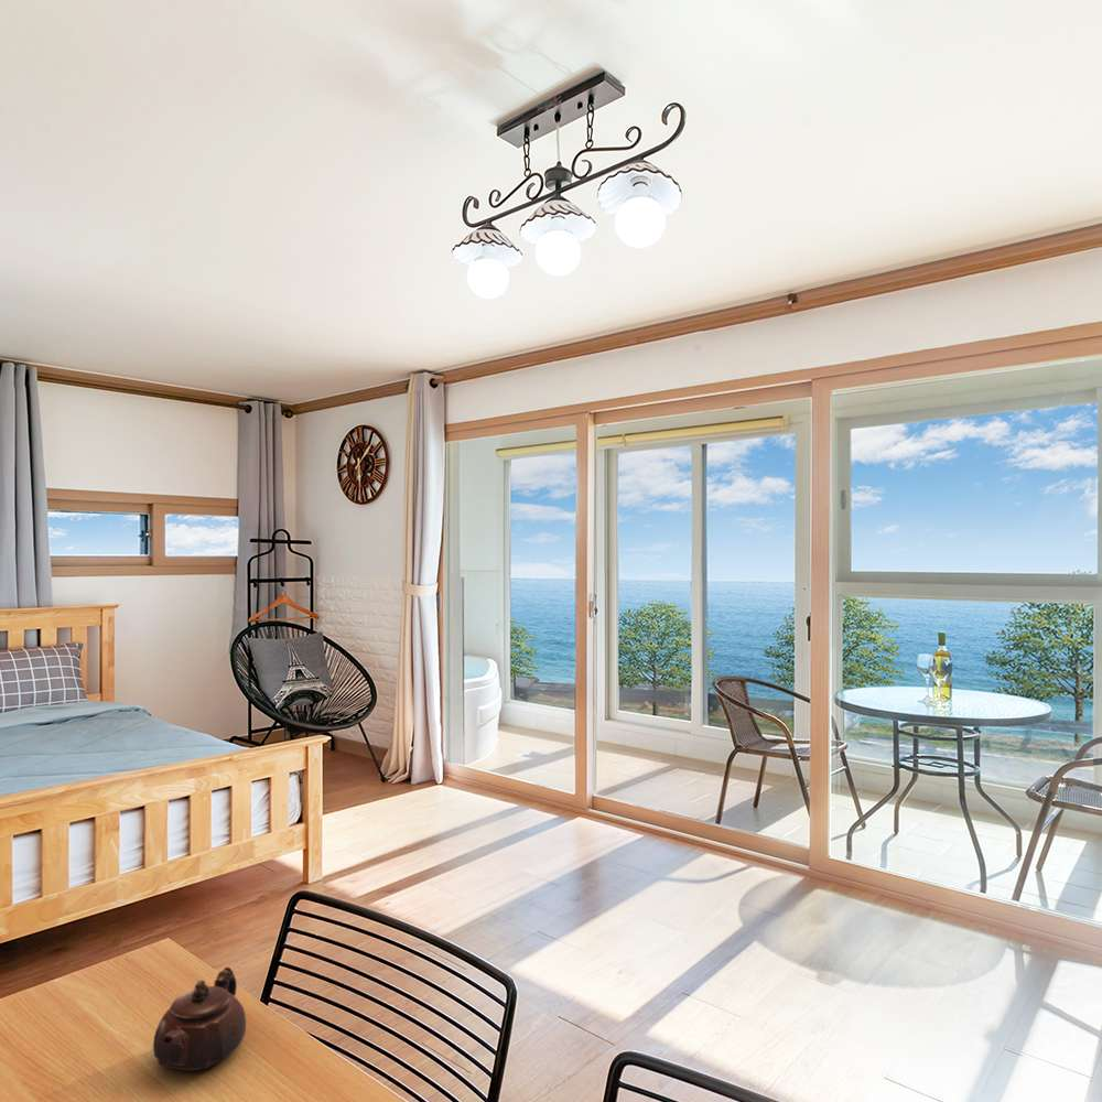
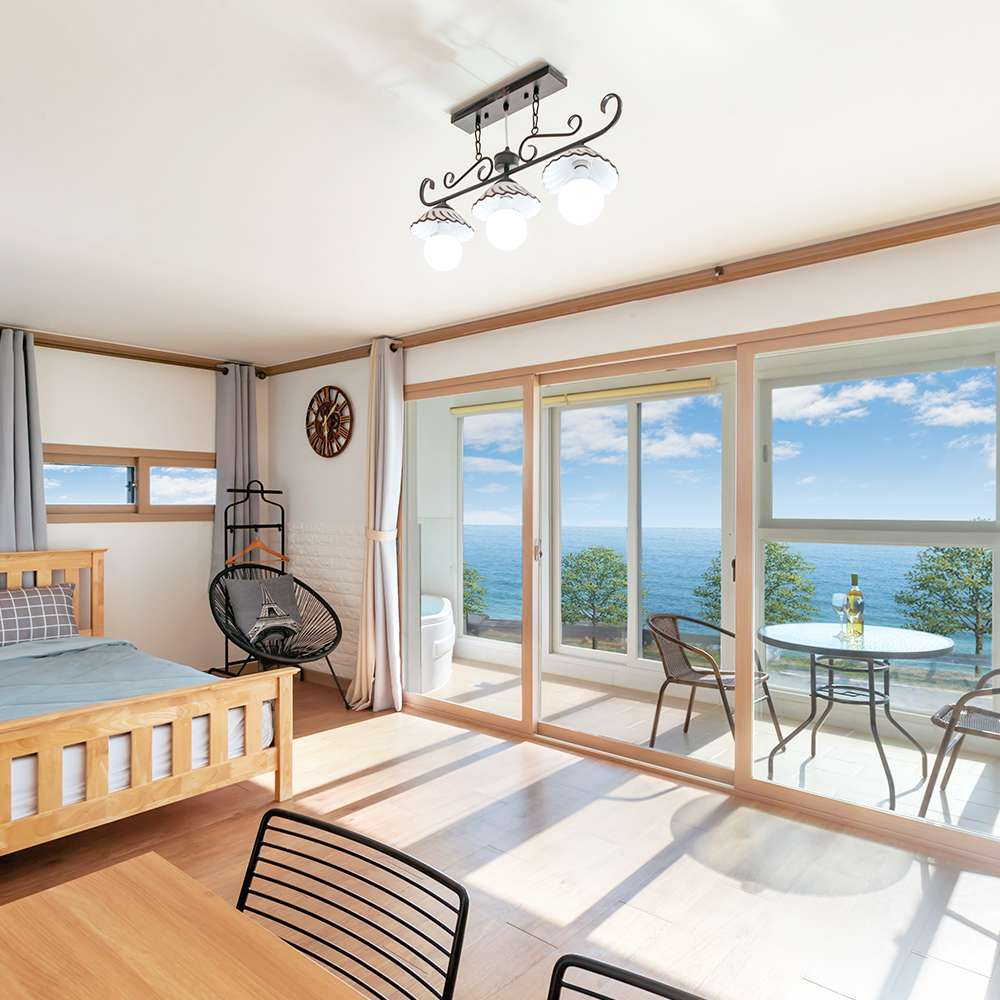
- teapot [152,966,247,1072]
